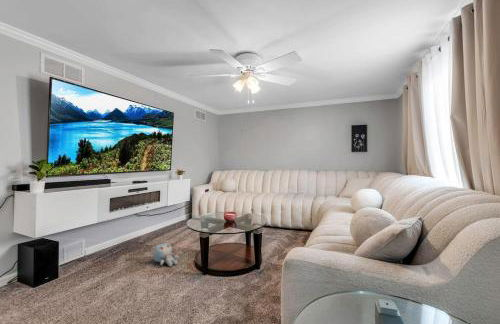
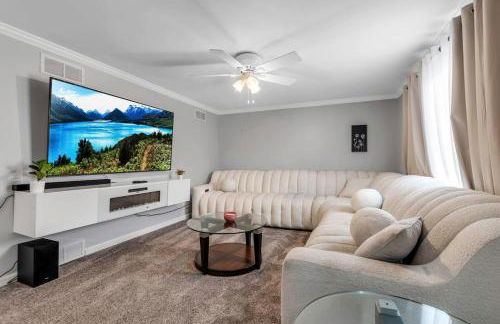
- plush toy [152,242,180,267]
